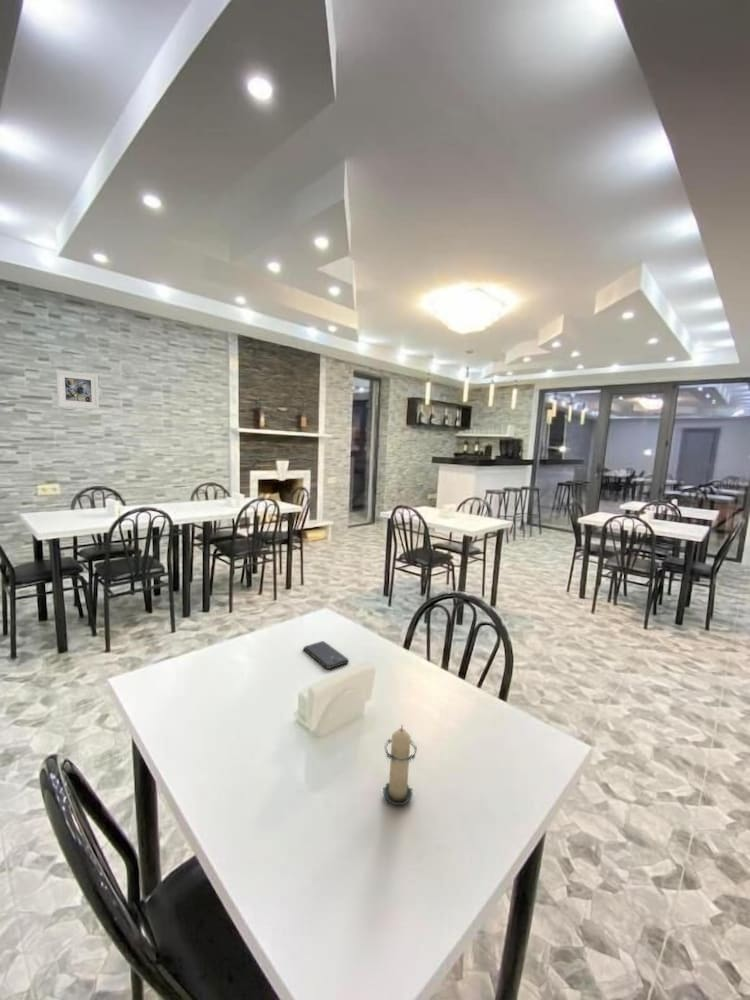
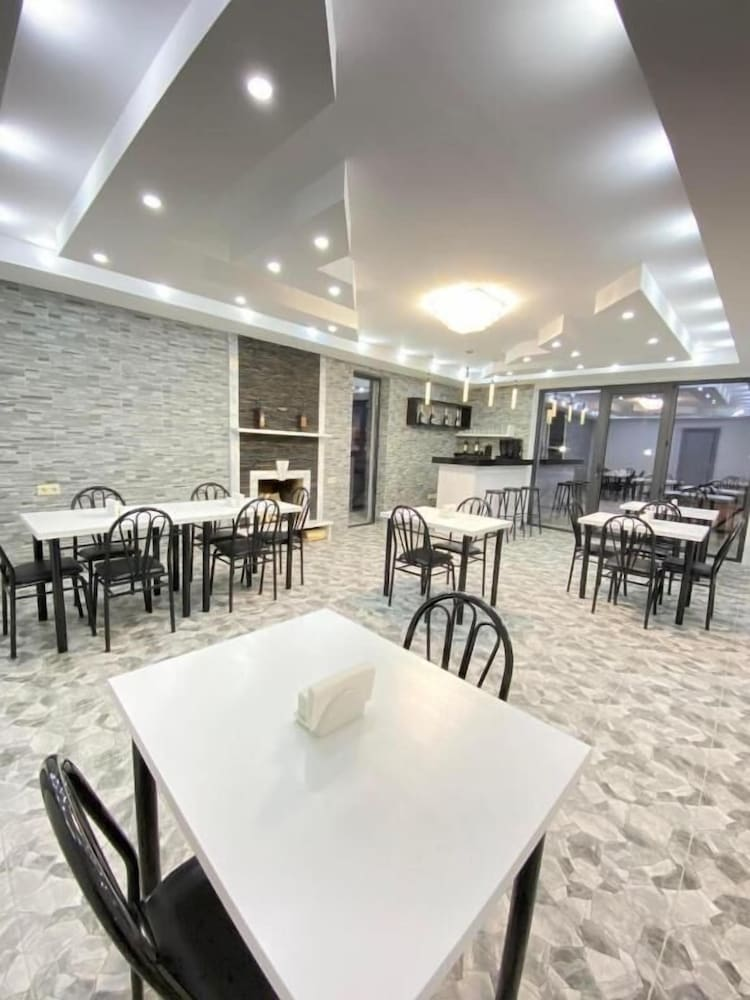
- smartphone [302,640,350,670]
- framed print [55,369,100,410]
- candle [382,724,418,806]
